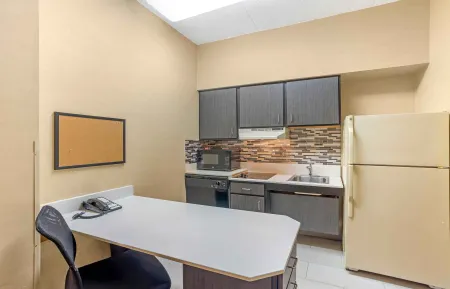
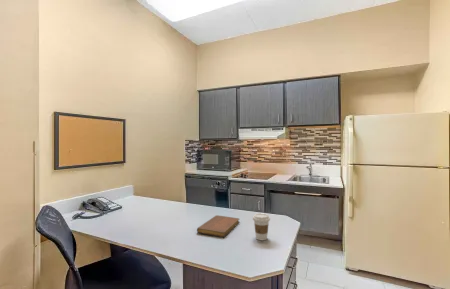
+ notebook [196,214,240,238]
+ coffee cup [252,212,271,241]
